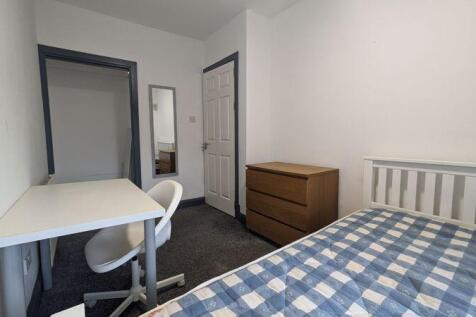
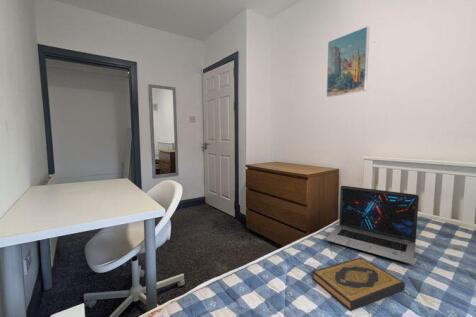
+ laptop [325,185,420,265]
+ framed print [325,25,370,98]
+ hardback book [311,257,406,312]
